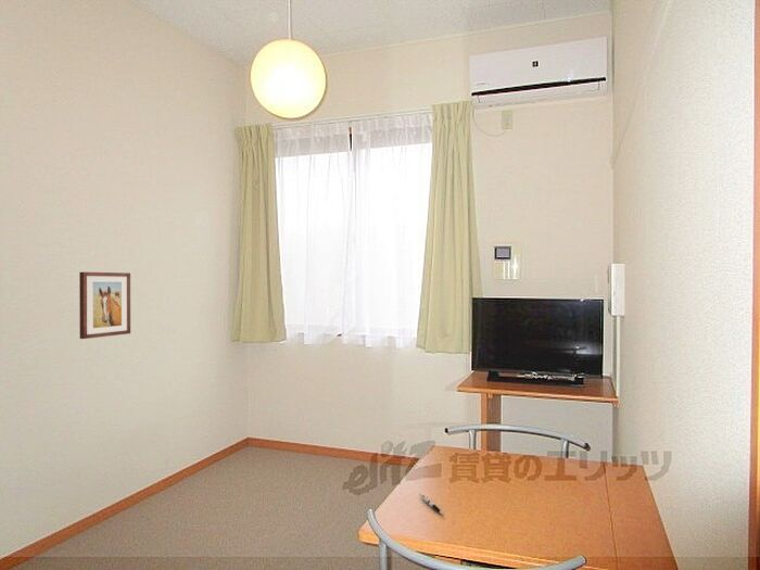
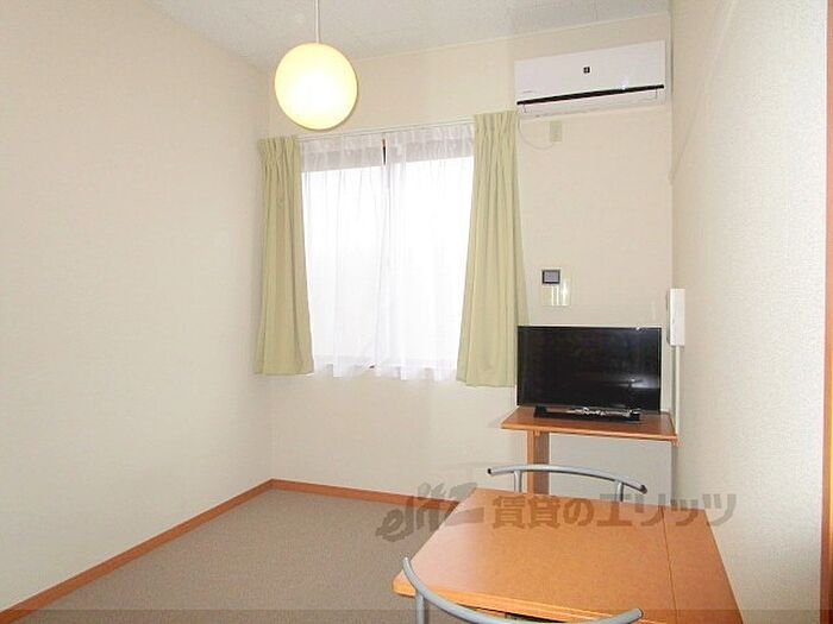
- pen [418,493,445,516]
- wall art [78,271,131,340]
